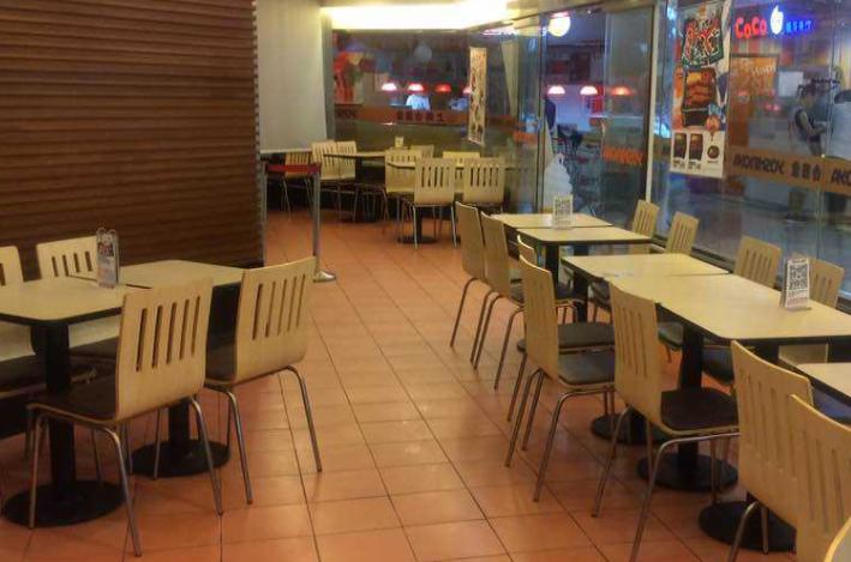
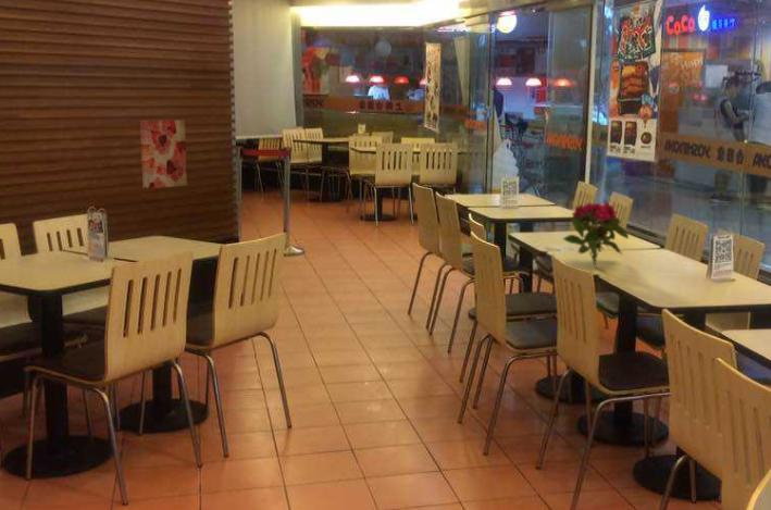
+ flower [561,201,630,268]
+ wall art [139,120,188,190]
